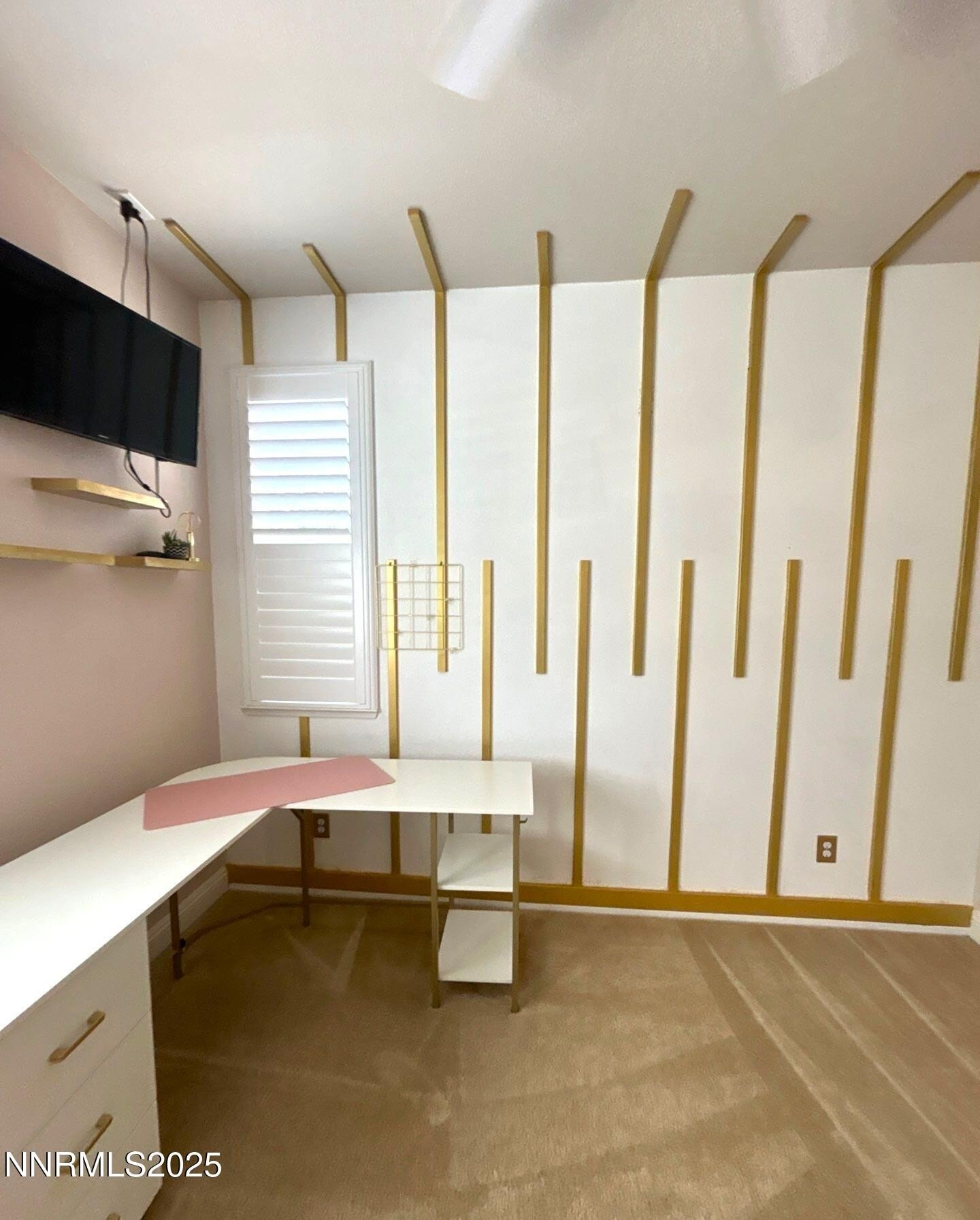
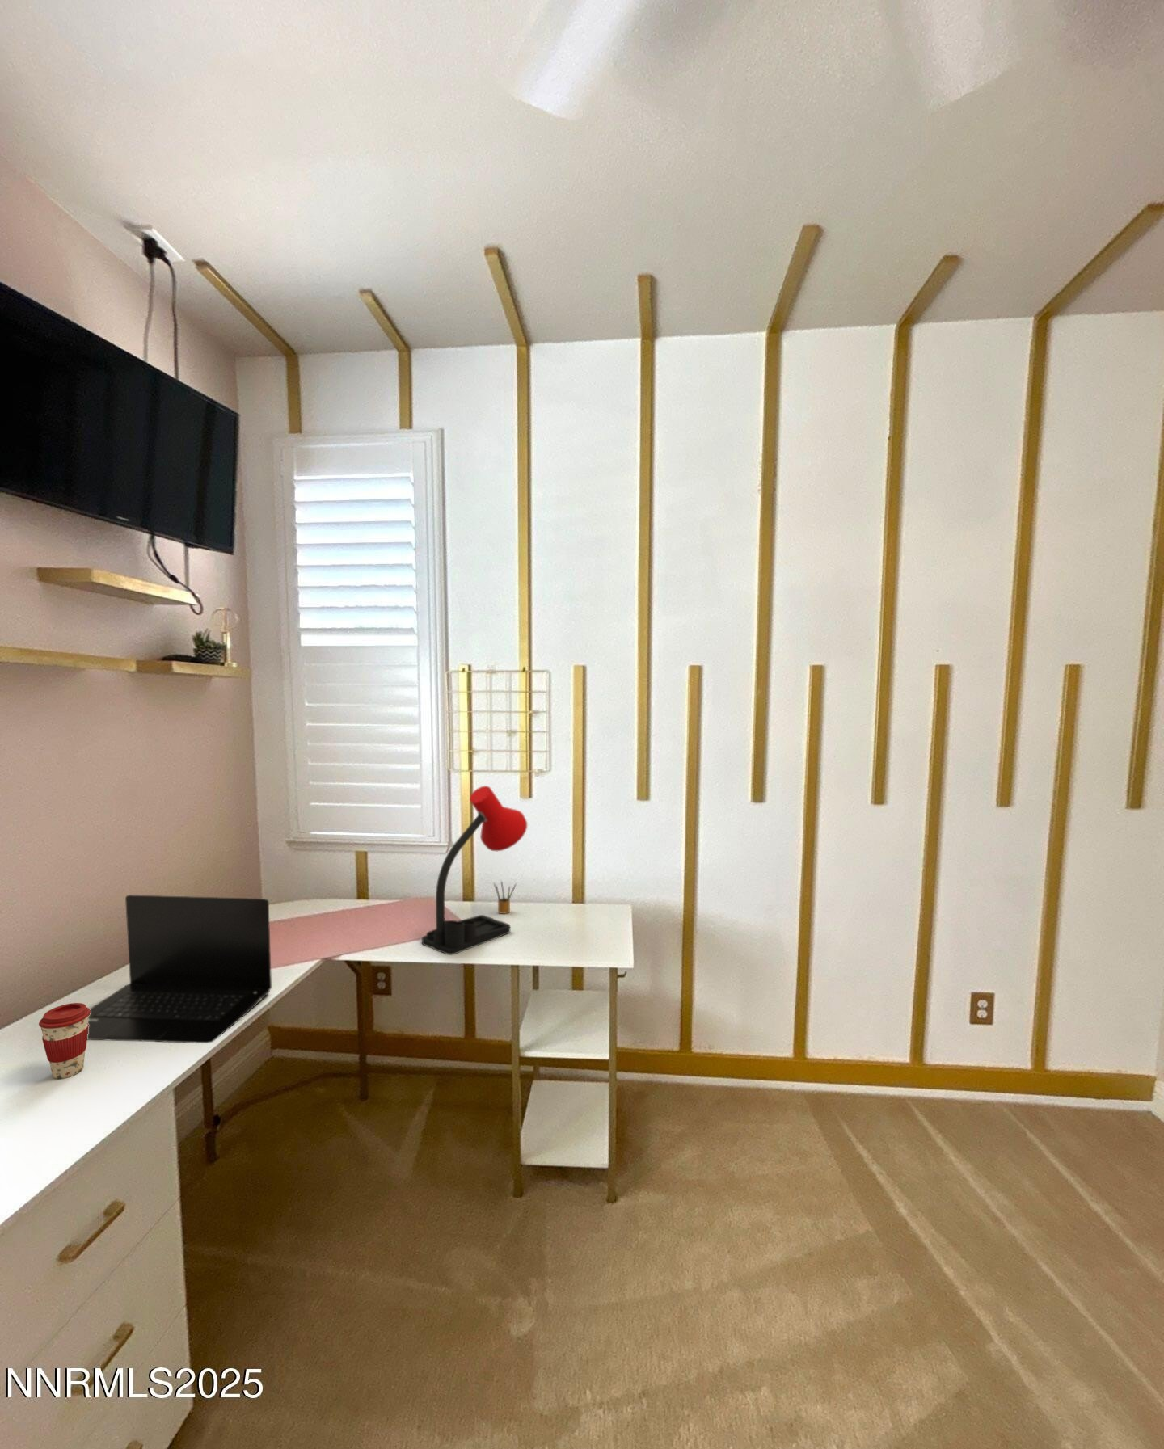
+ coffee cup [38,1002,90,1080]
+ pencil box [493,880,517,915]
+ laptop [87,894,272,1044]
+ desk lamp [422,785,527,955]
